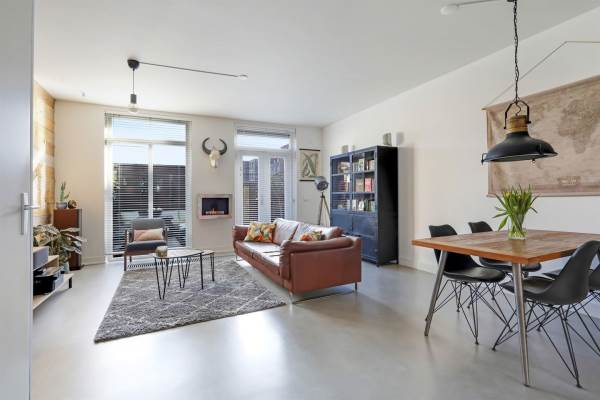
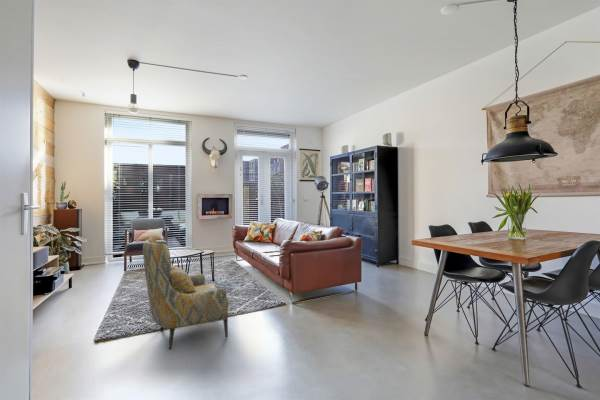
+ armchair [142,236,230,350]
